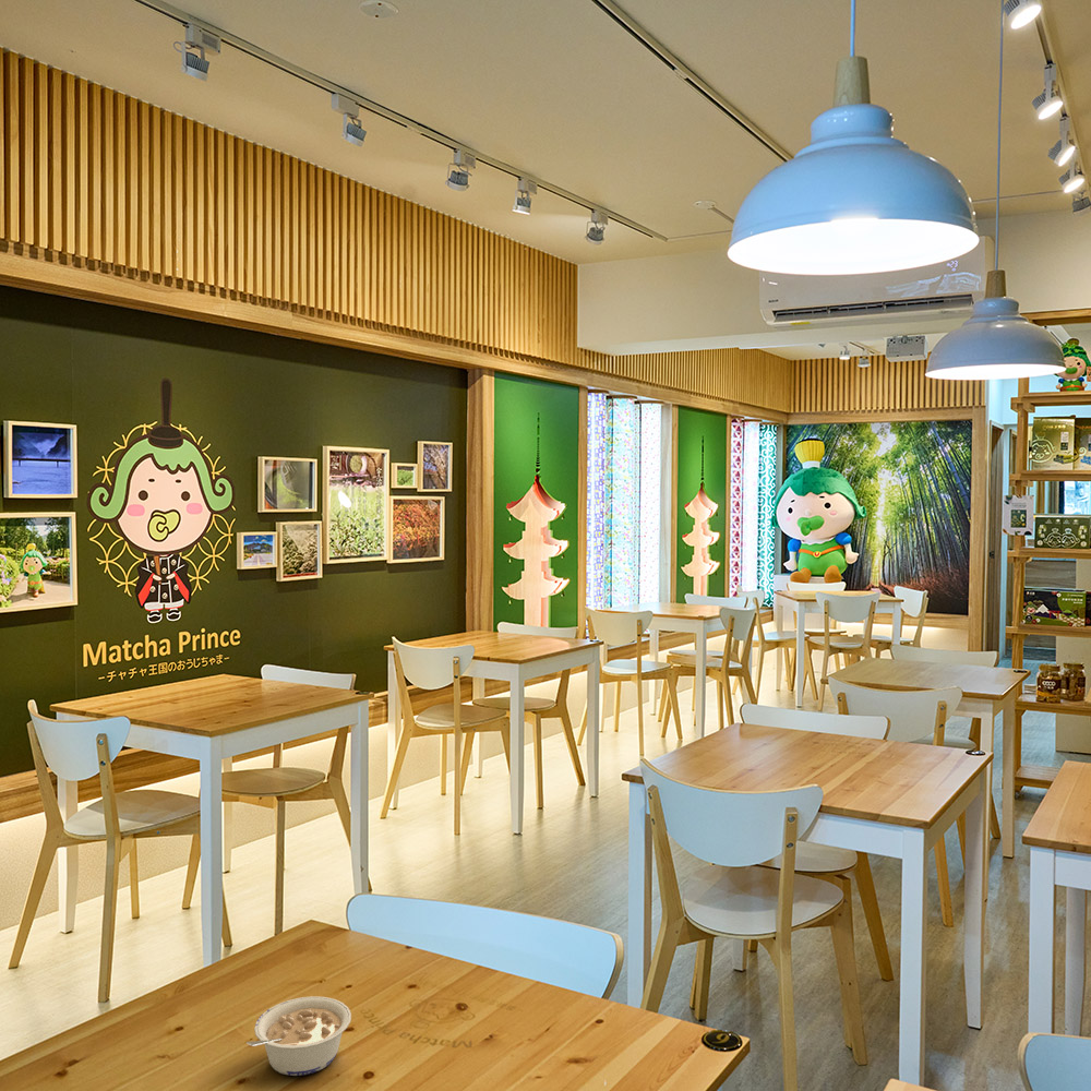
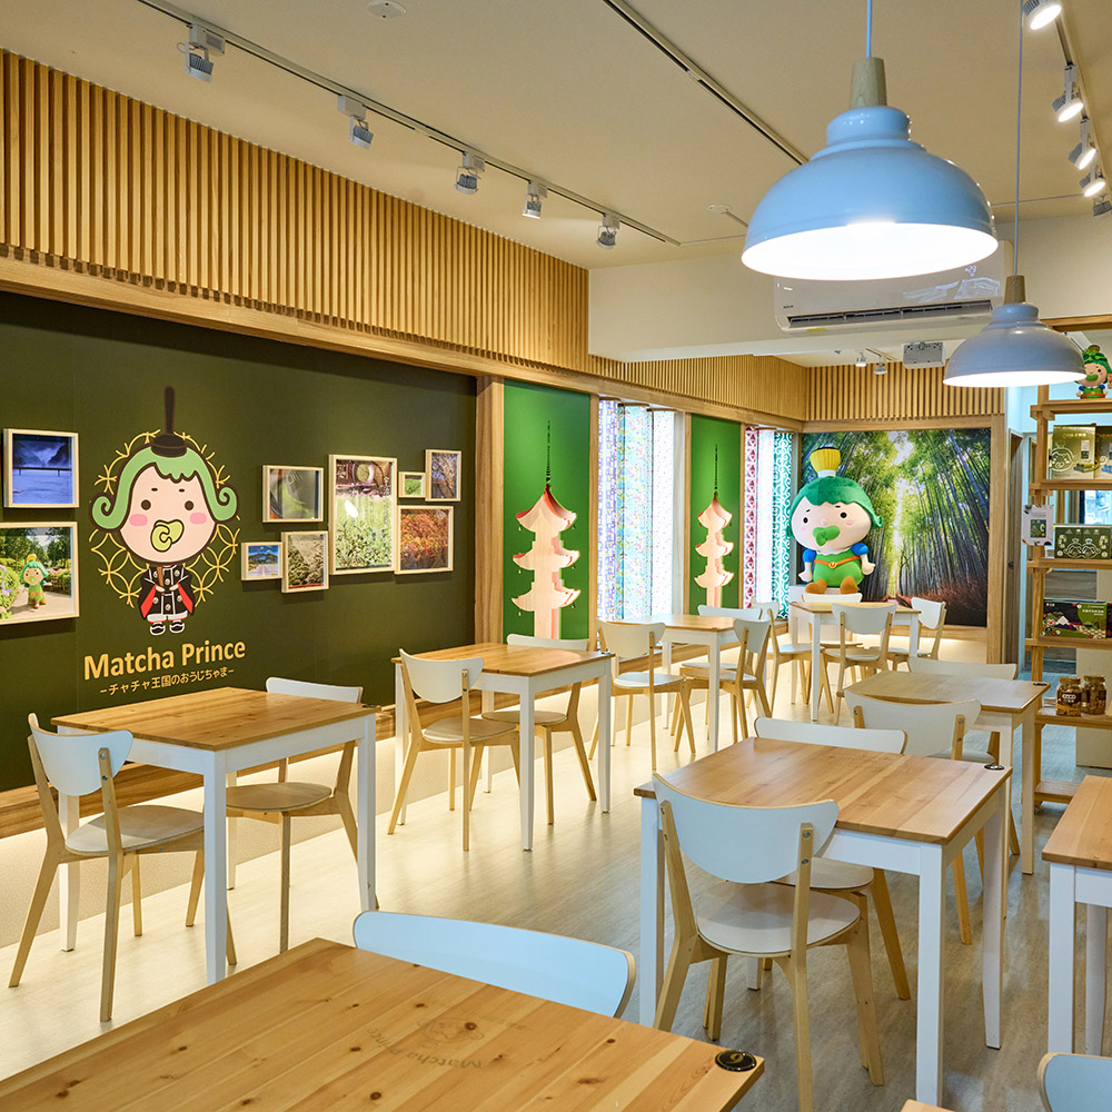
- legume [245,995,352,1077]
